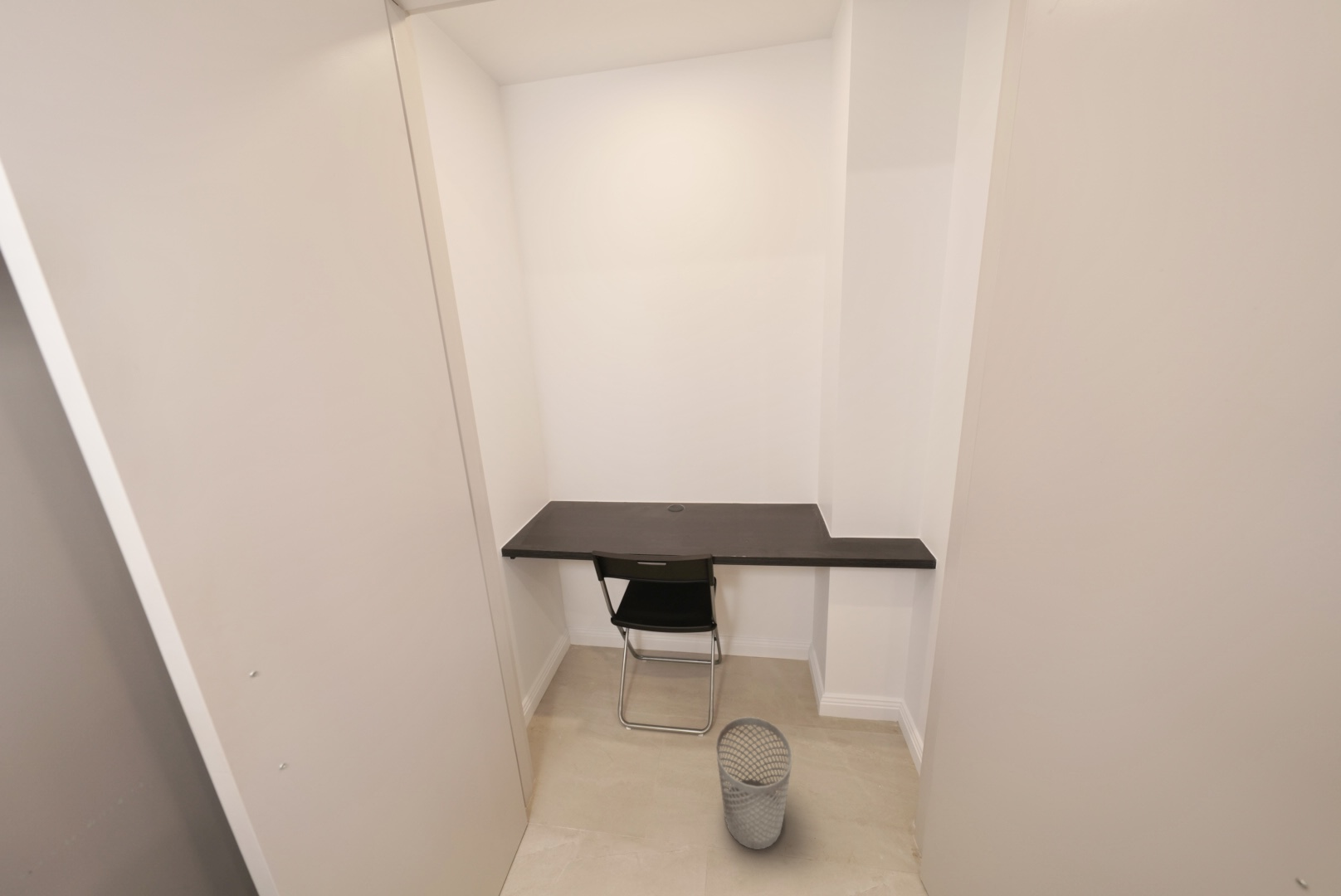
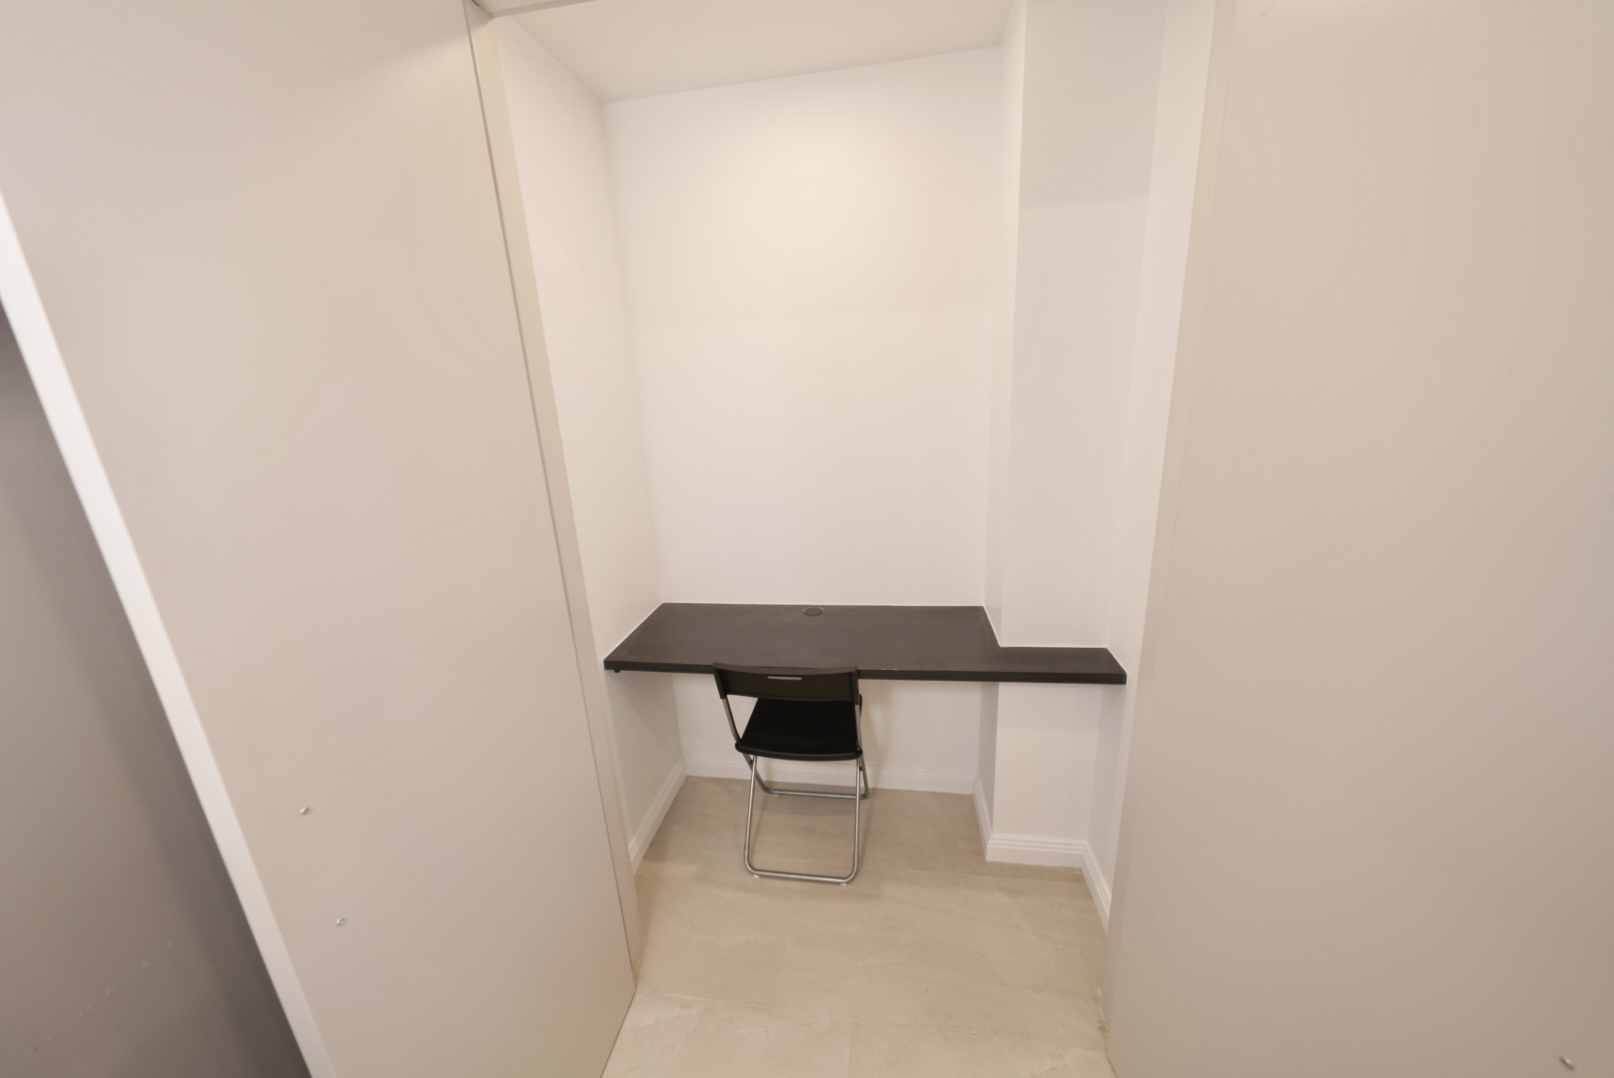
- wastebasket [715,716,793,850]
